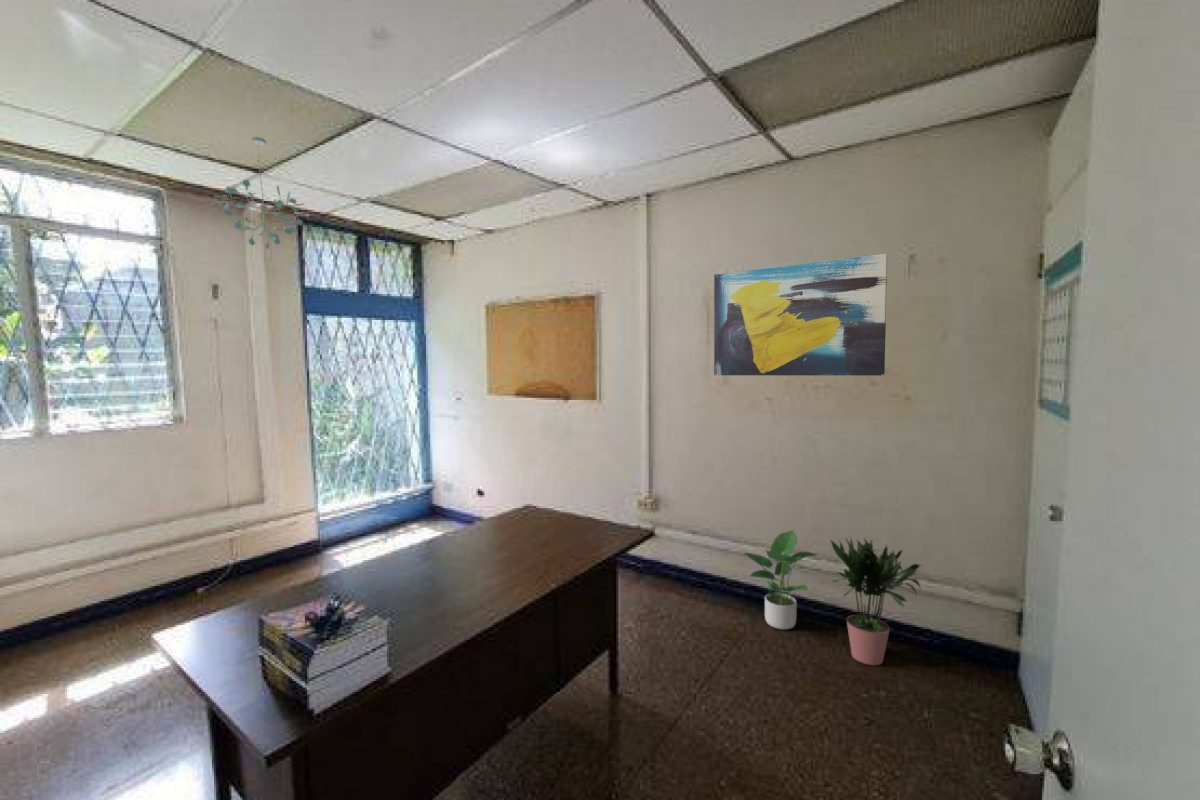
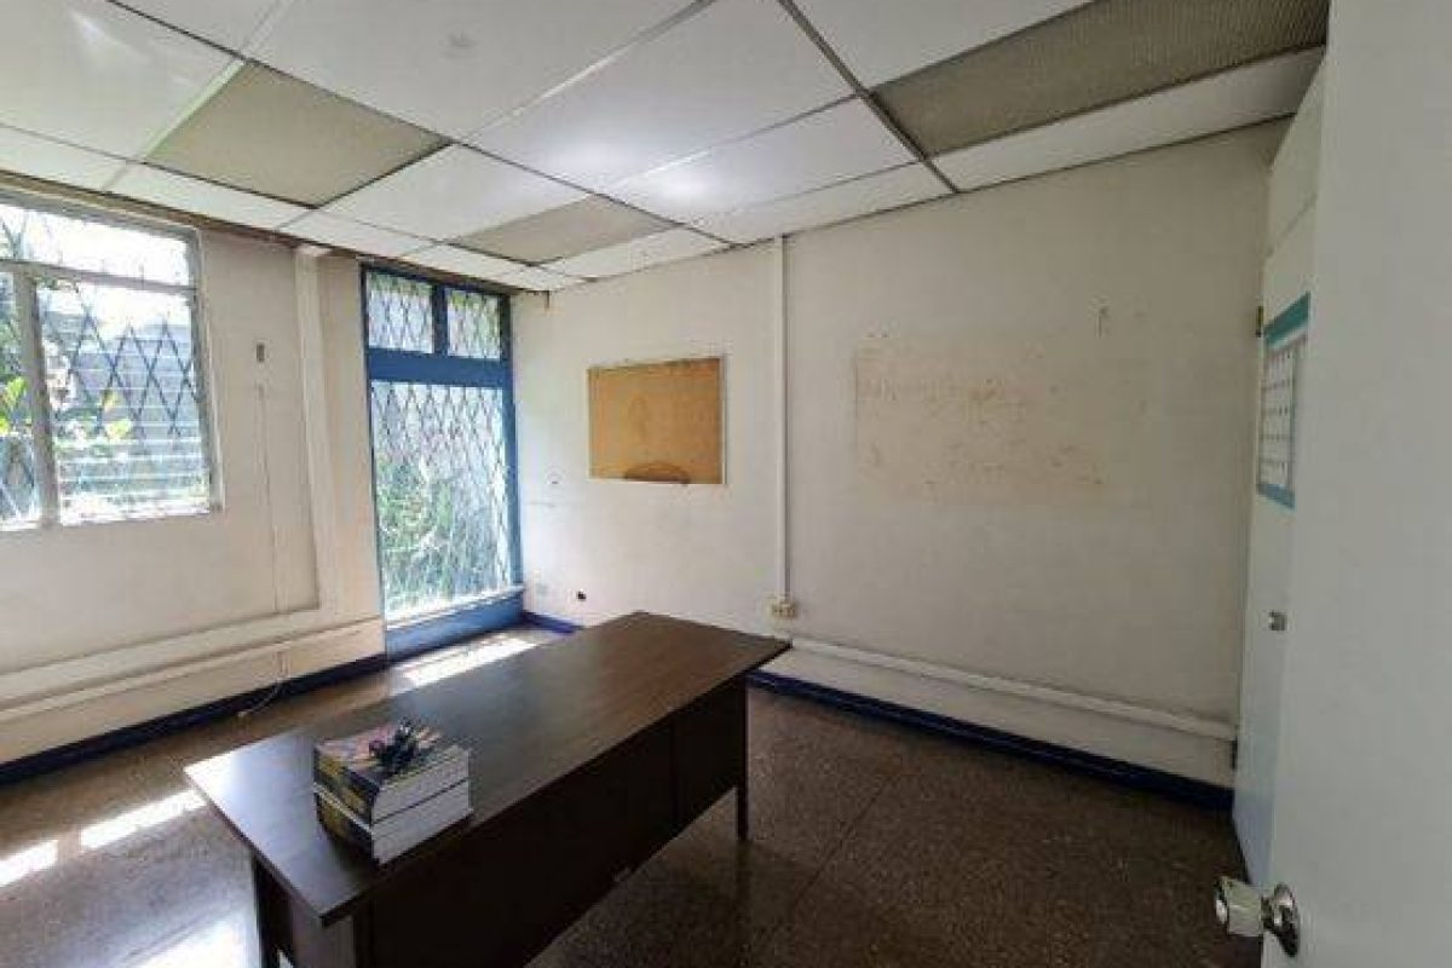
- ceiling light fixture [212,136,305,250]
- potted plant [829,533,923,666]
- potted plant [743,529,819,630]
- wall art [713,253,888,377]
